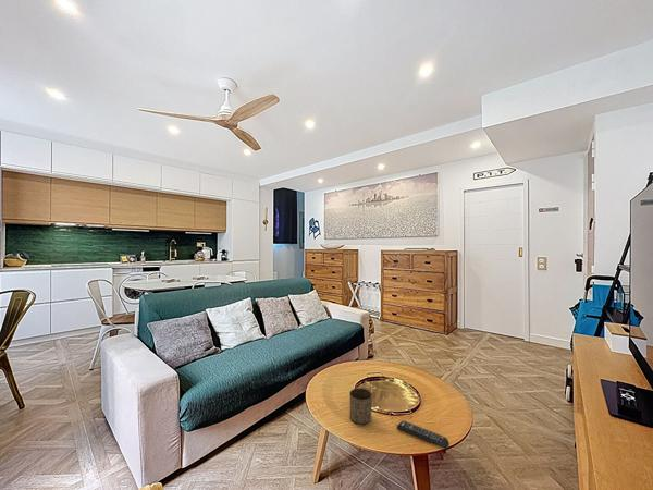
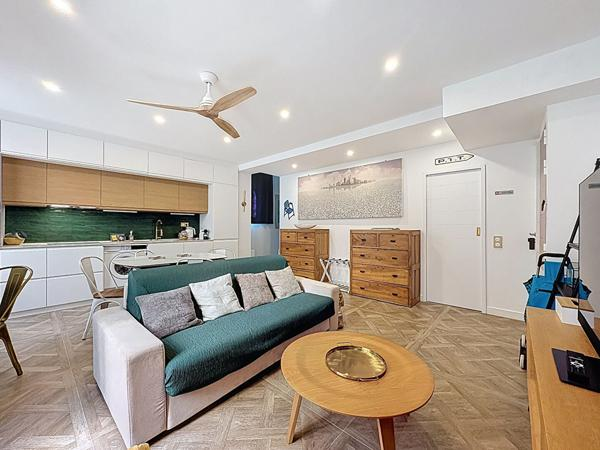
- cup [348,387,373,426]
- remote control [396,419,451,450]
